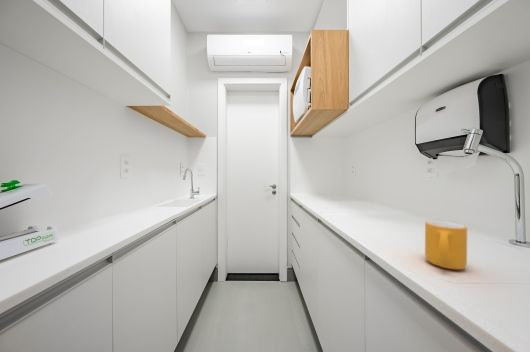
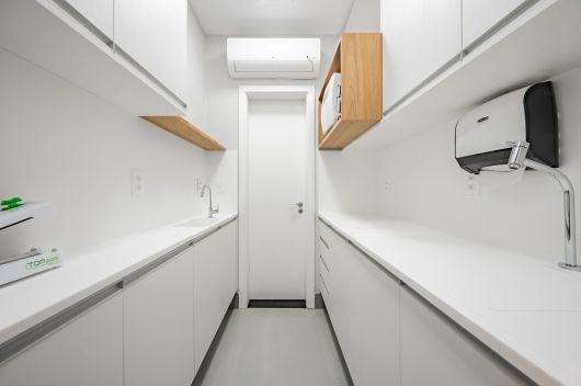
- mug [424,220,468,270]
